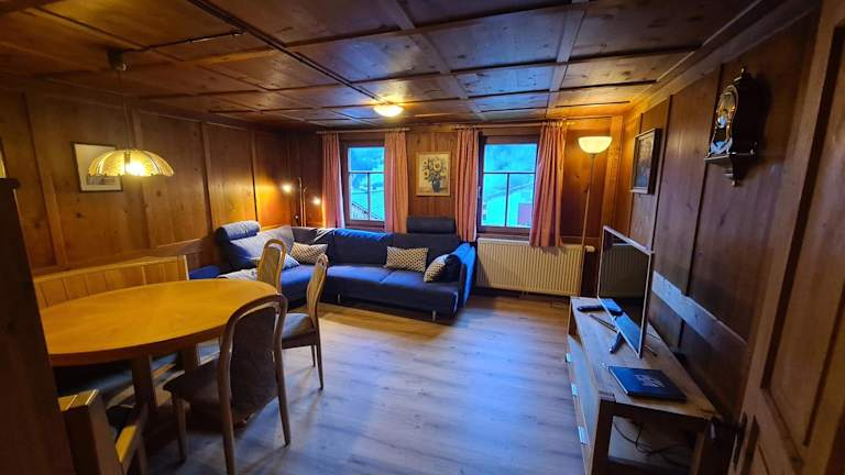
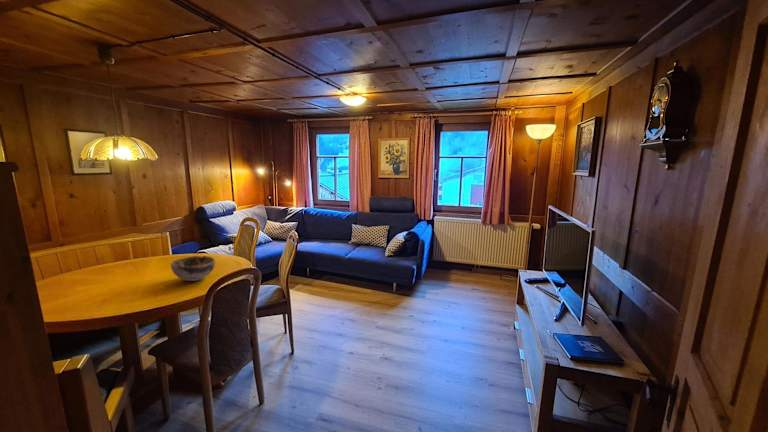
+ decorative bowl [170,255,217,282]
